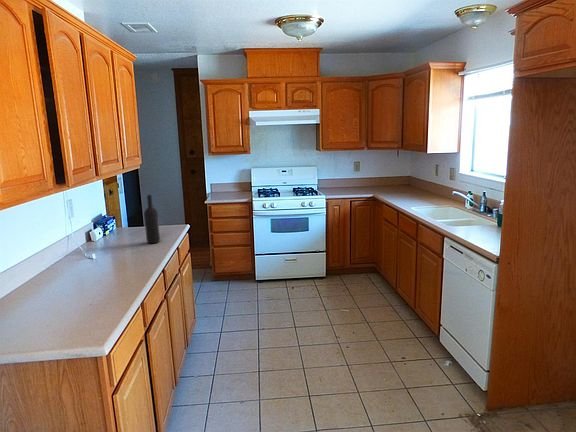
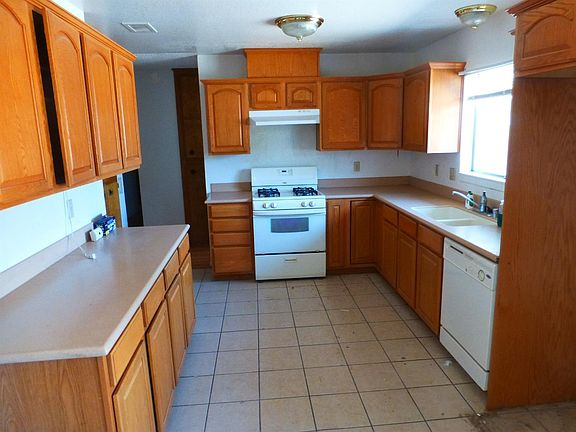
- wine bottle [143,194,161,244]
